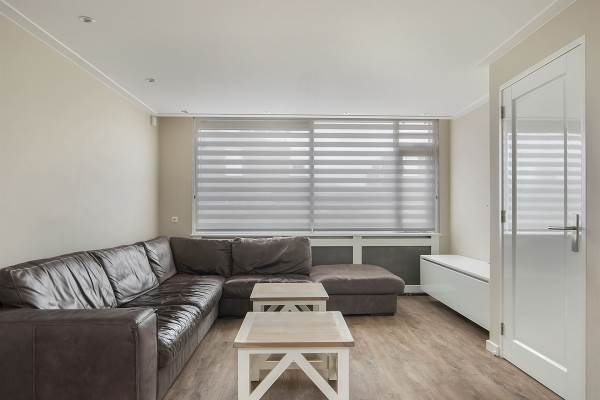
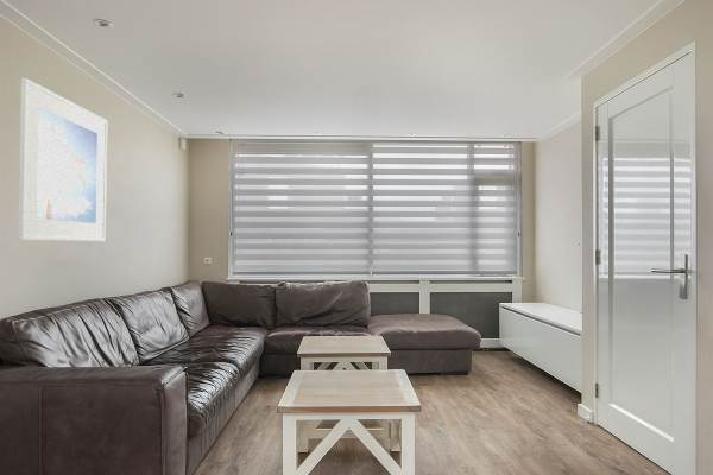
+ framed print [17,77,108,242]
